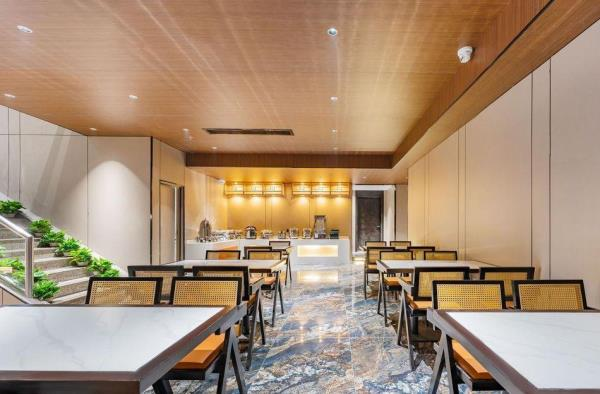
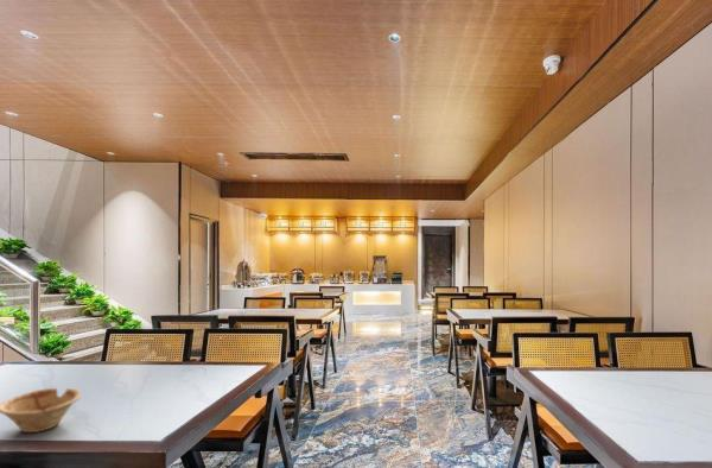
+ dish [0,387,82,434]
